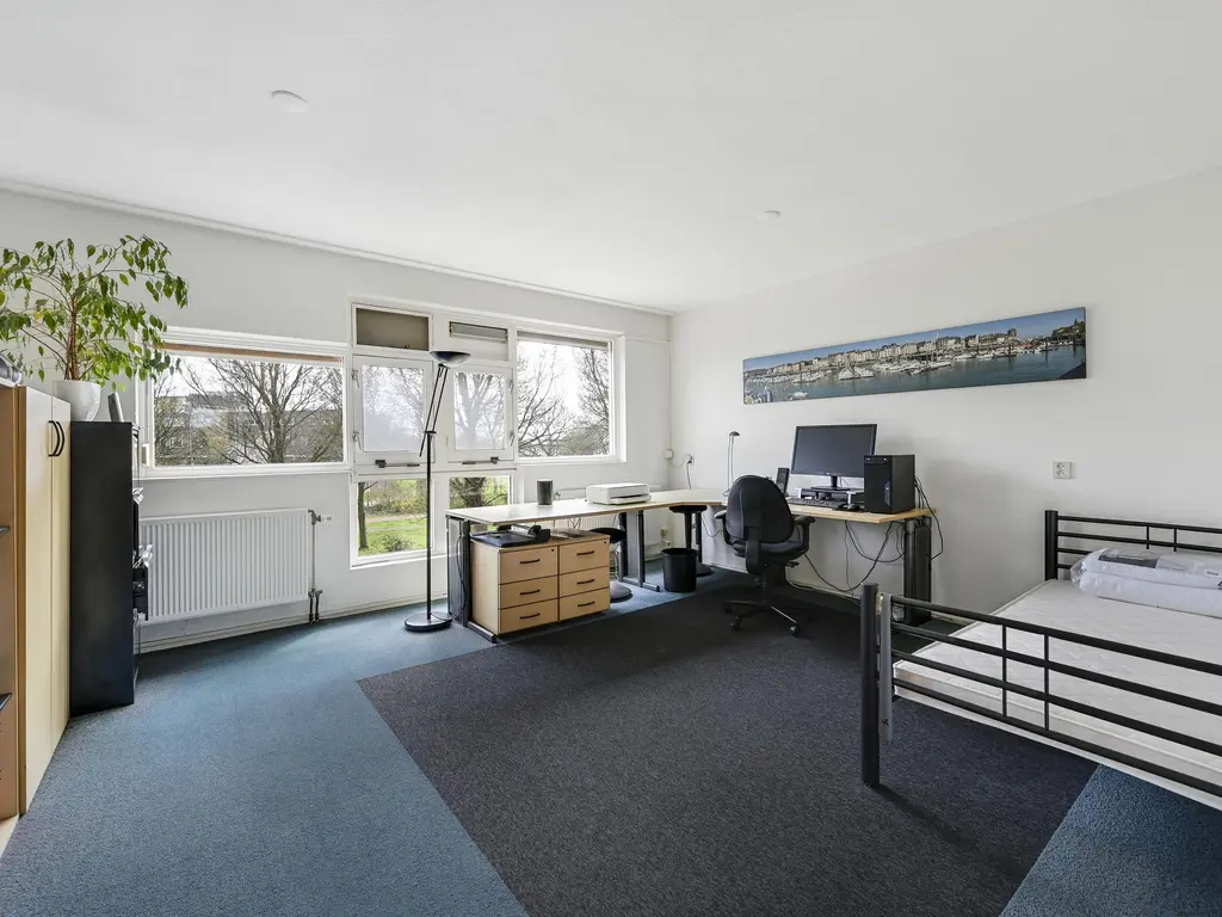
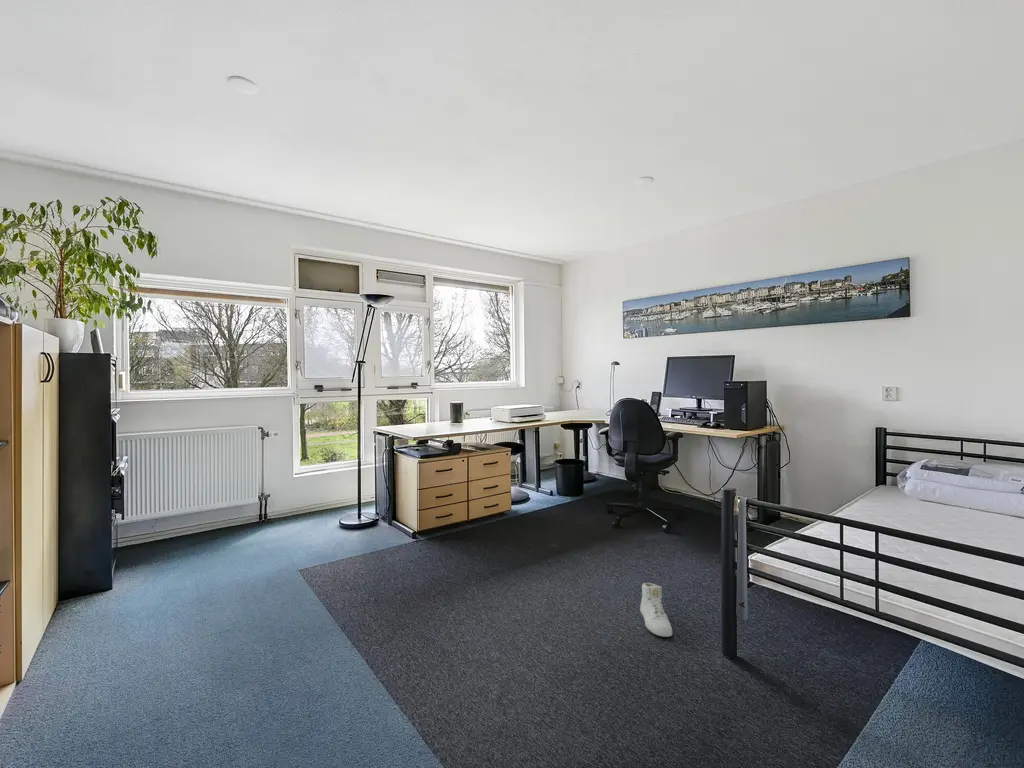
+ sneaker [639,582,673,638]
